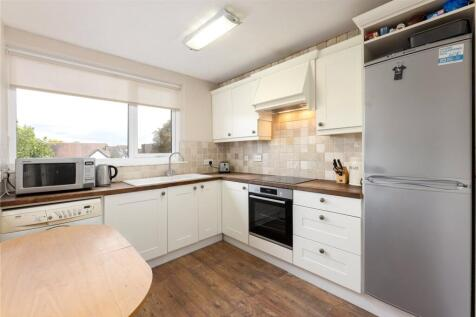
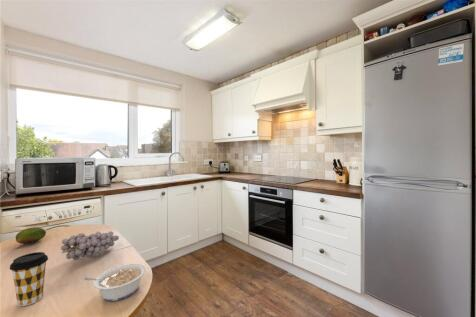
+ fruit [15,226,47,245]
+ fruit [60,230,120,261]
+ legume [81,263,147,302]
+ coffee cup [8,251,49,307]
